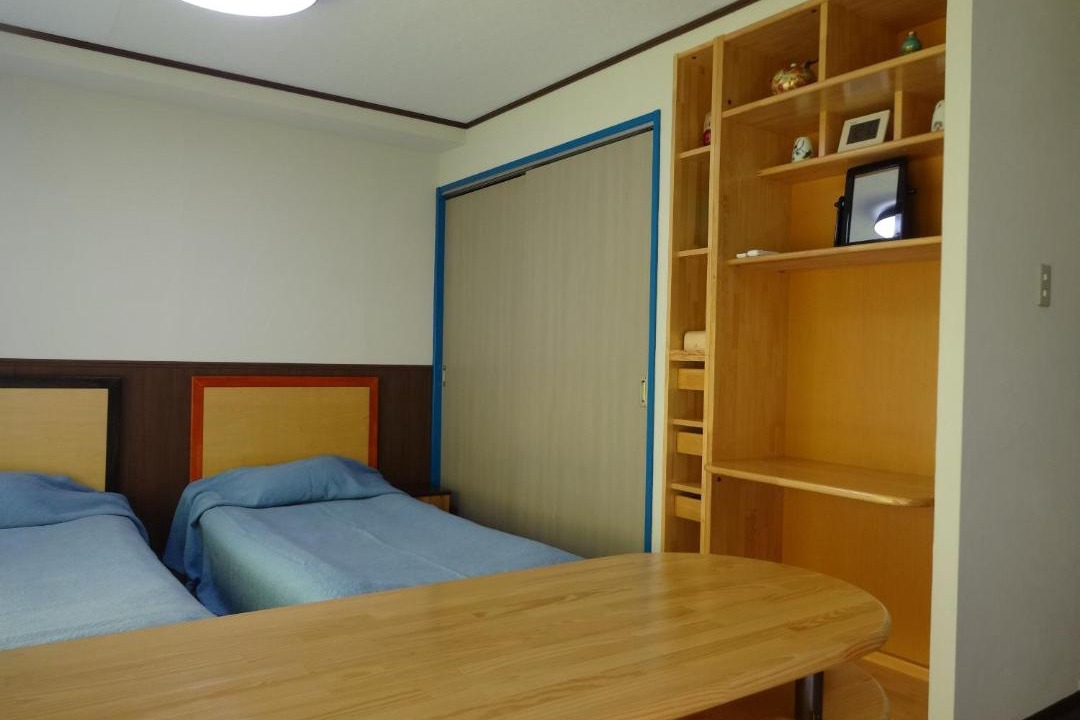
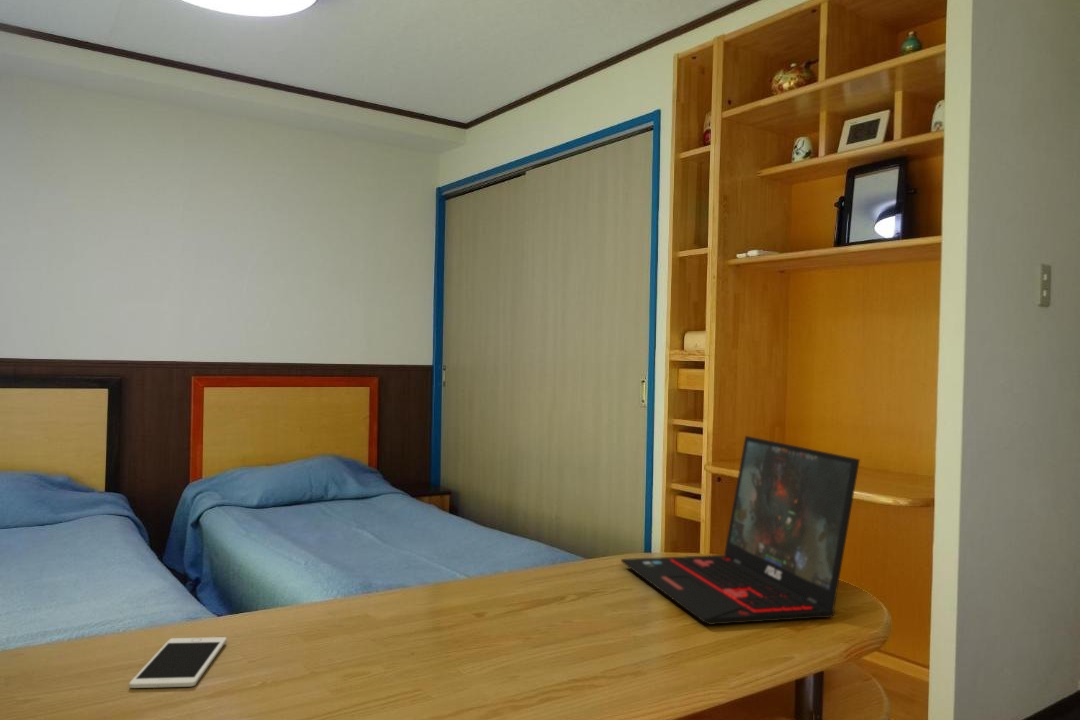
+ laptop [620,435,861,626]
+ cell phone [128,636,228,689]
